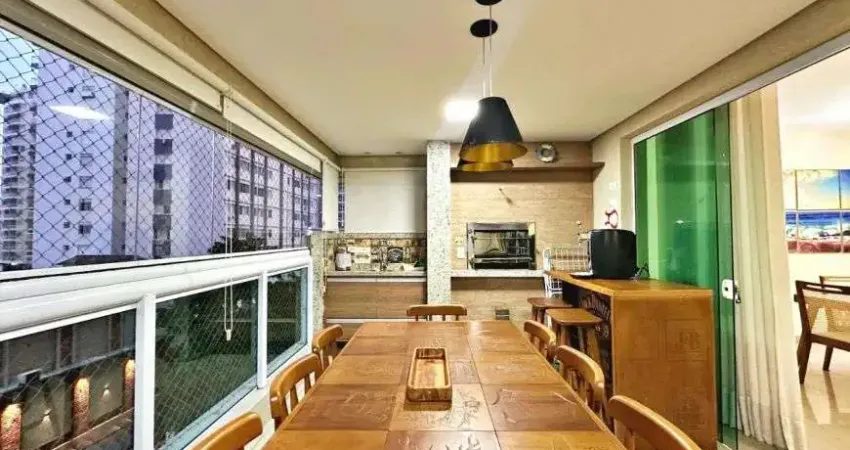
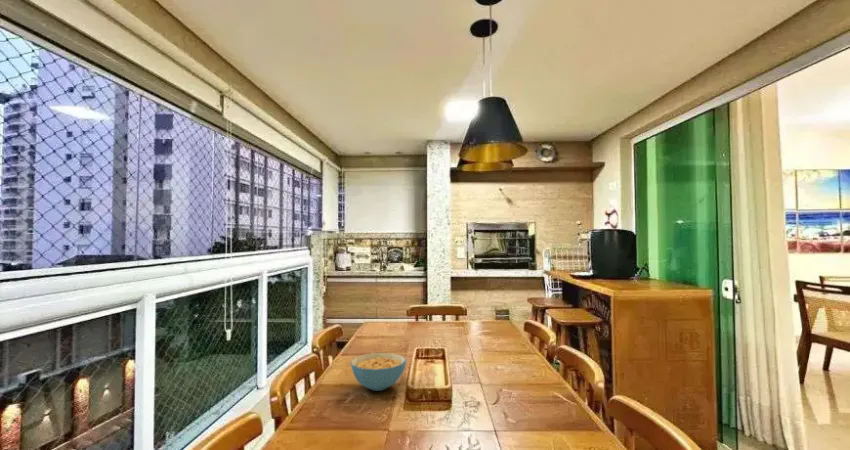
+ cereal bowl [350,352,407,392]
